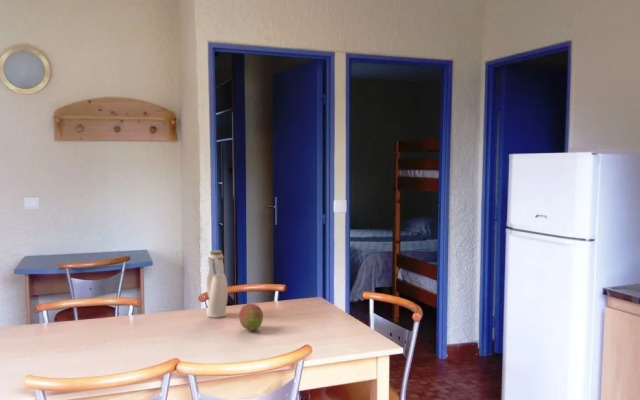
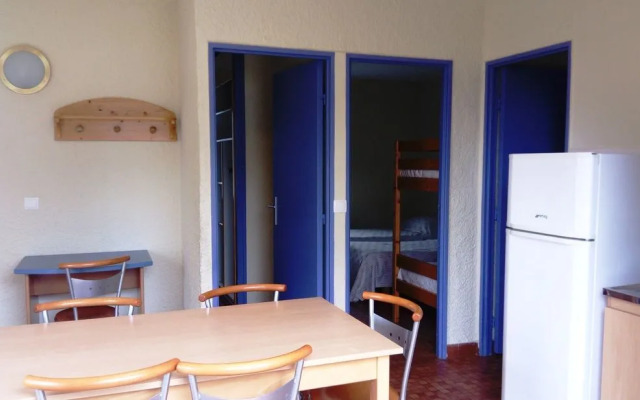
- water bottle [205,249,229,319]
- fruit [238,303,264,331]
